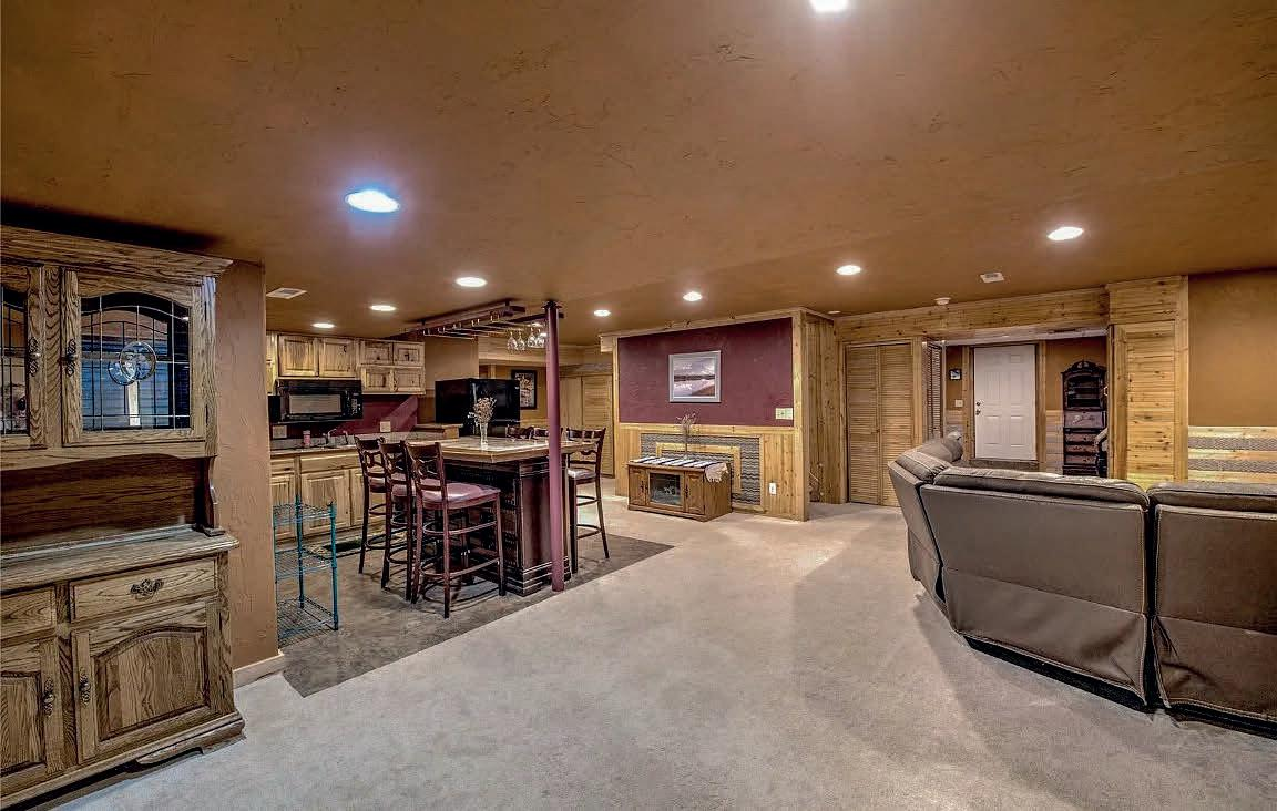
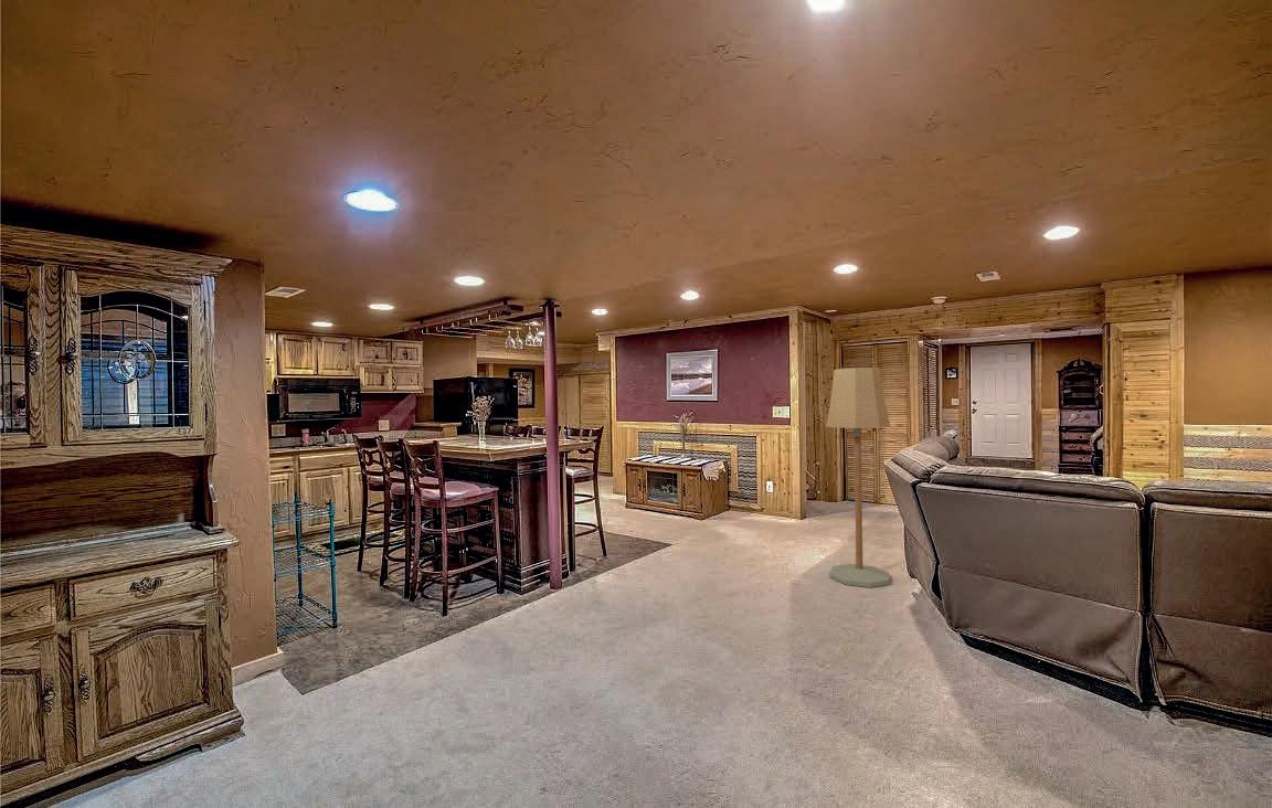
+ floor lamp [825,366,891,588]
